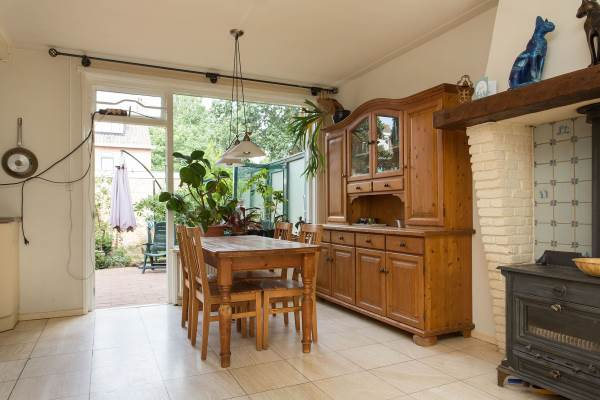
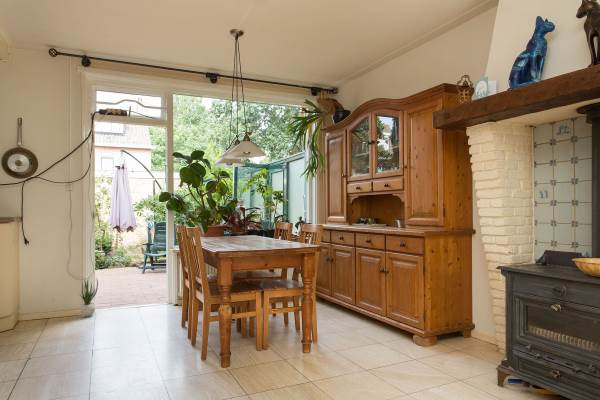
+ potted plant [78,277,99,318]
